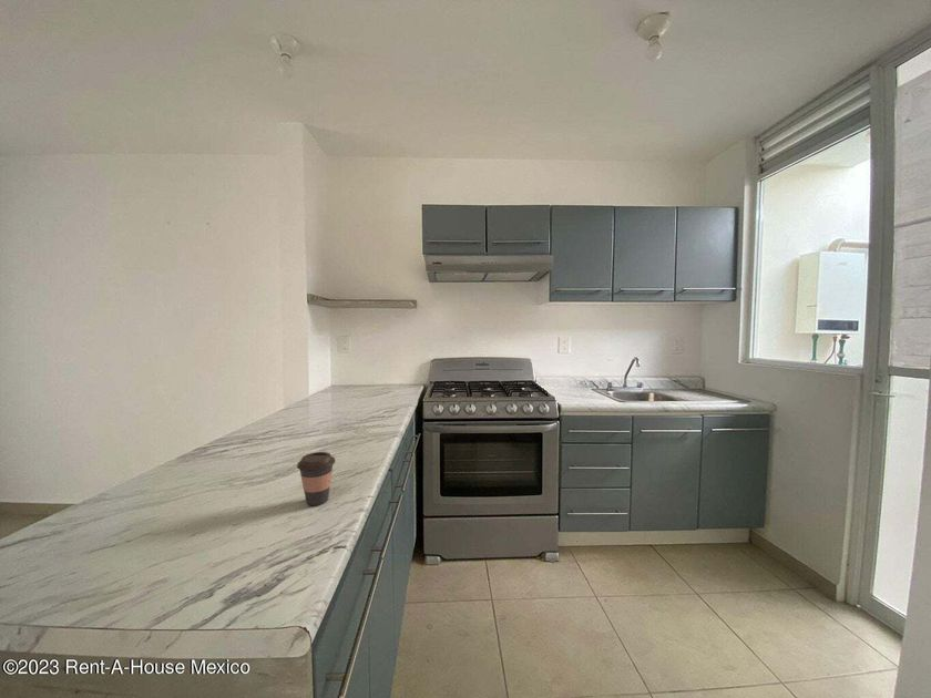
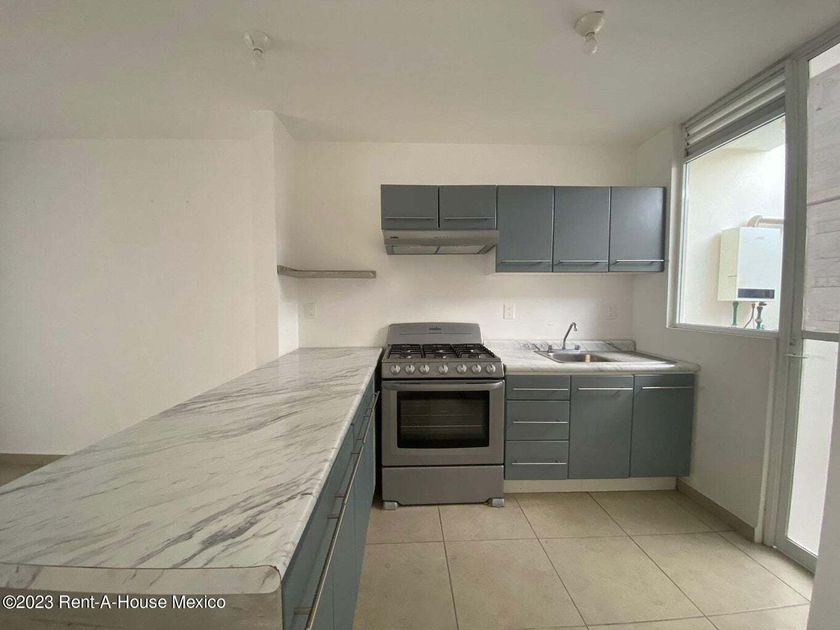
- coffee cup [296,451,336,506]
